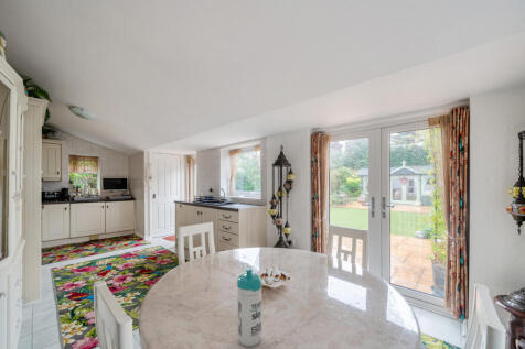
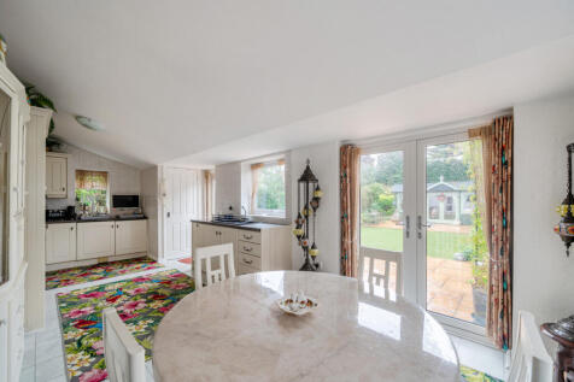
- water bottle [236,268,262,348]
